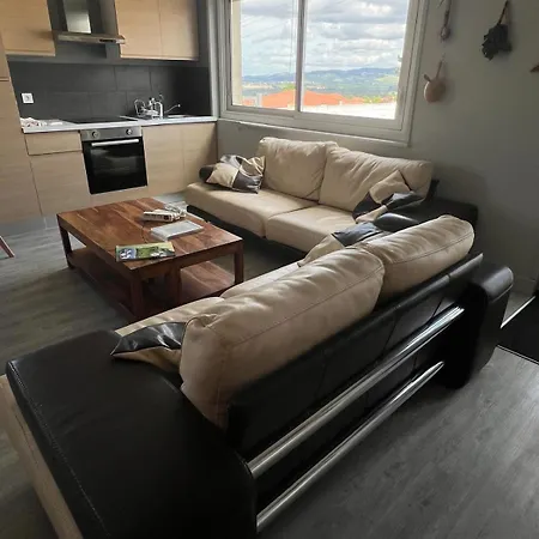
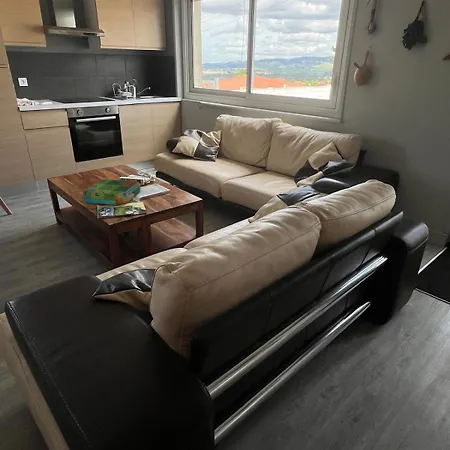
+ board game [82,178,141,206]
